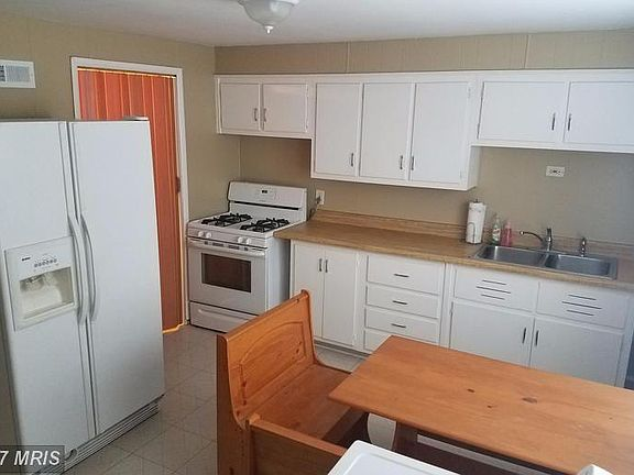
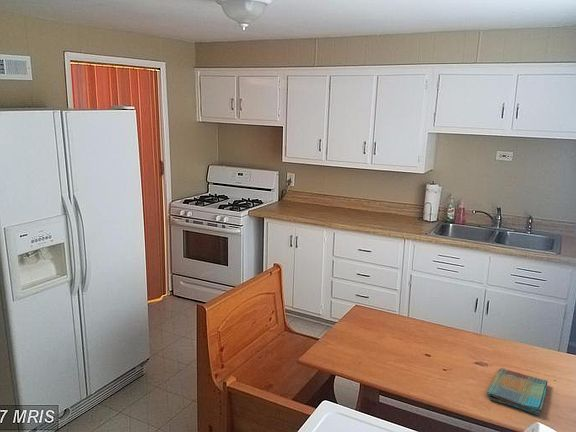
+ dish towel [486,367,549,416]
